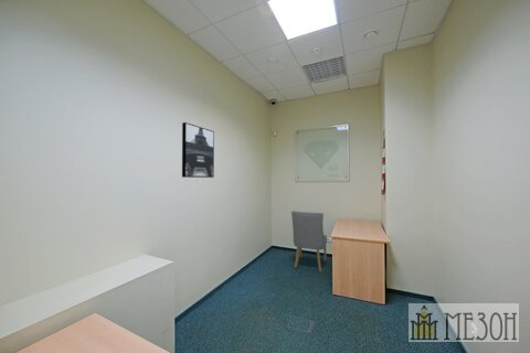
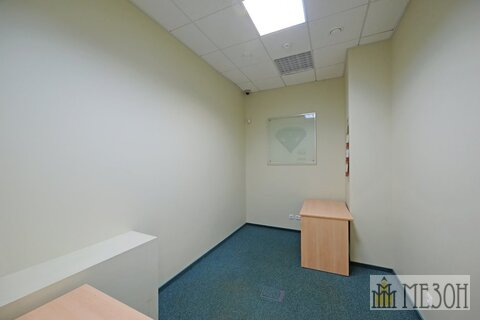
- chair [290,210,328,274]
- wall art [181,121,215,179]
